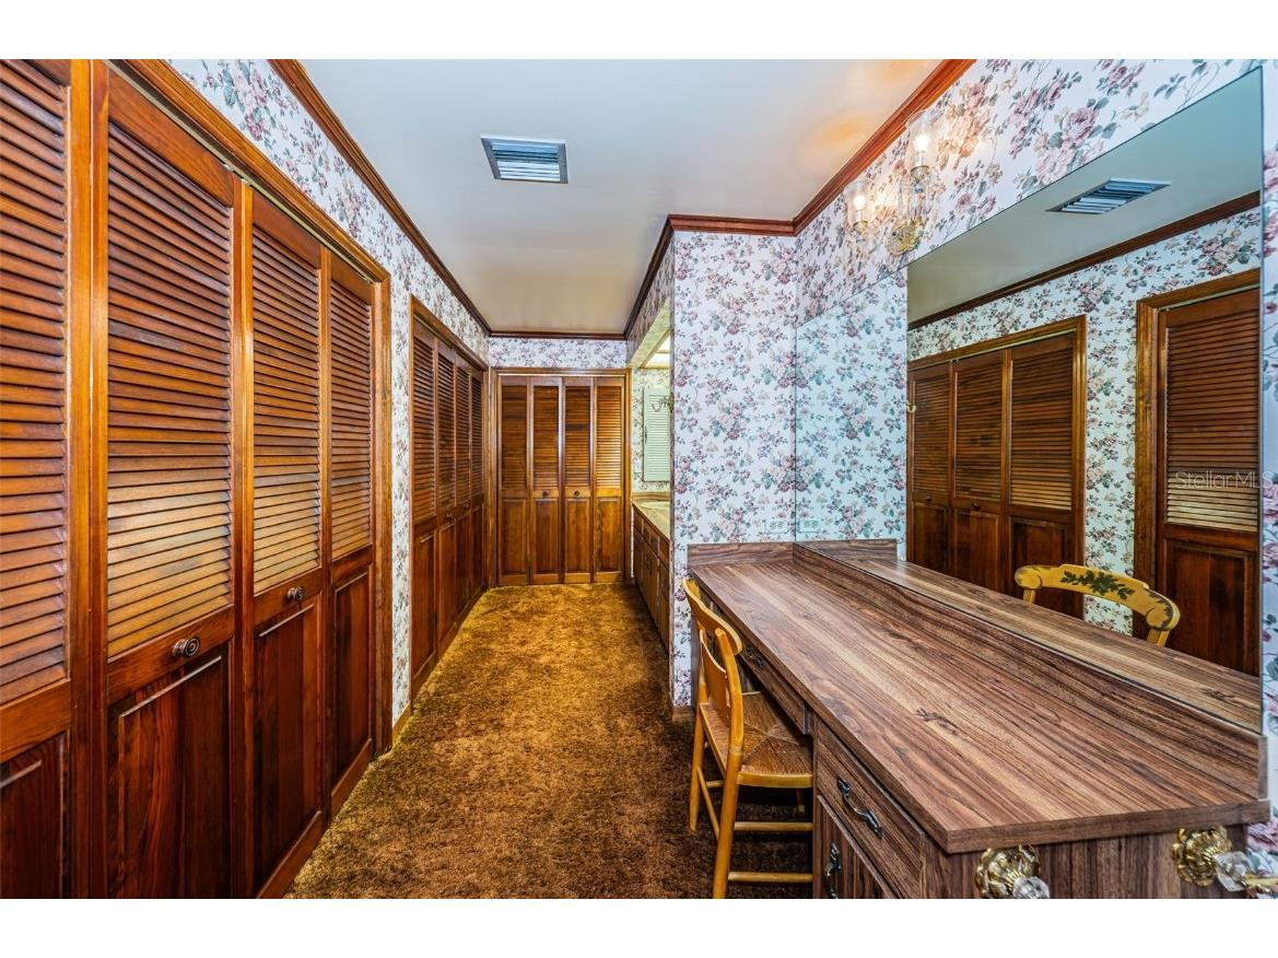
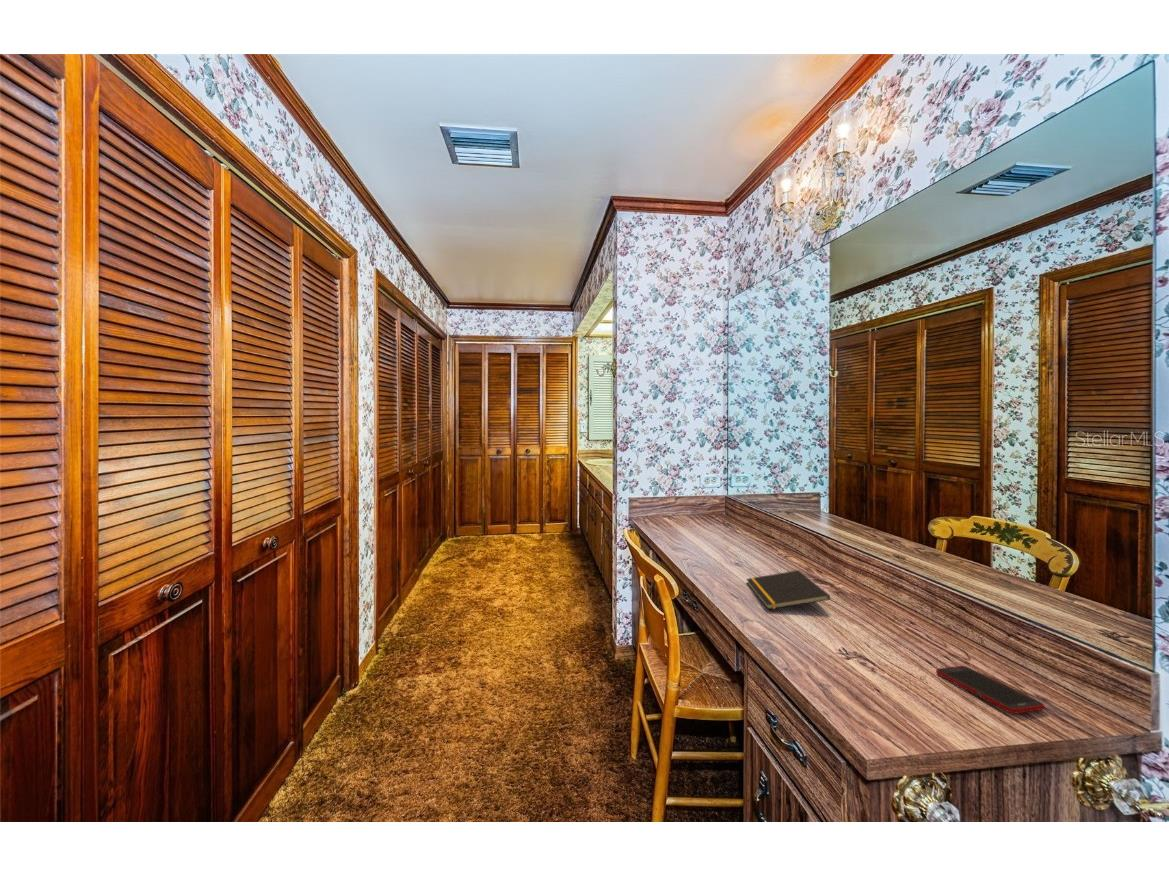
+ notepad [745,569,831,610]
+ cell phone [935,665,1045,715]
